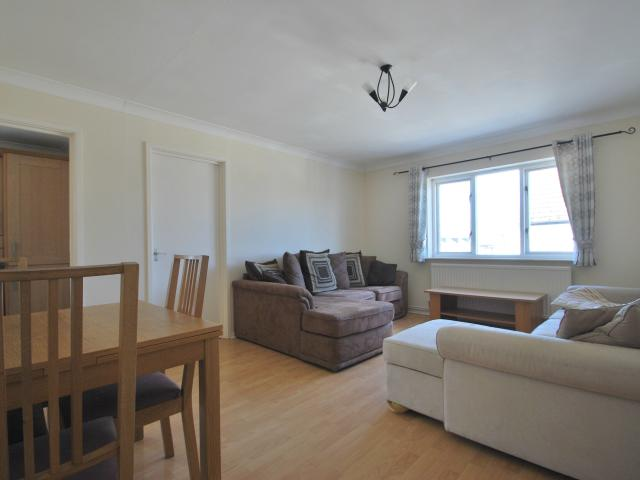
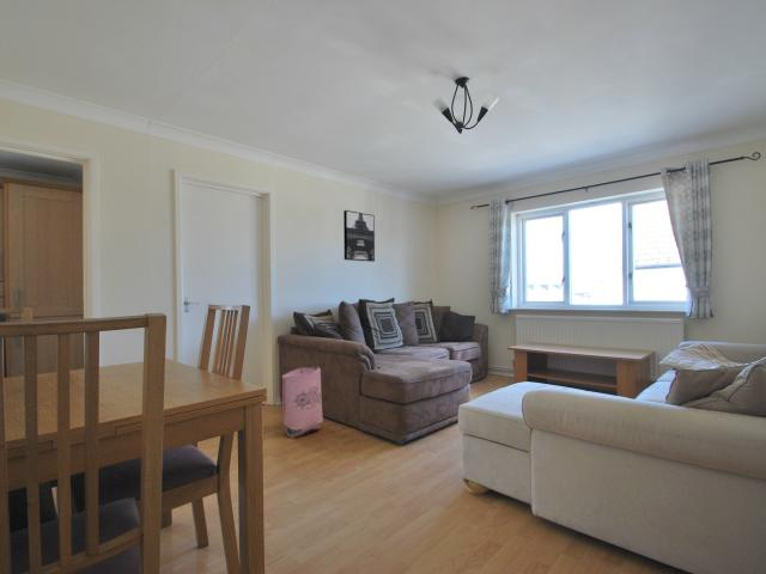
+ wall art [342,209,376,263]
+ bag [281,365,324,439]
